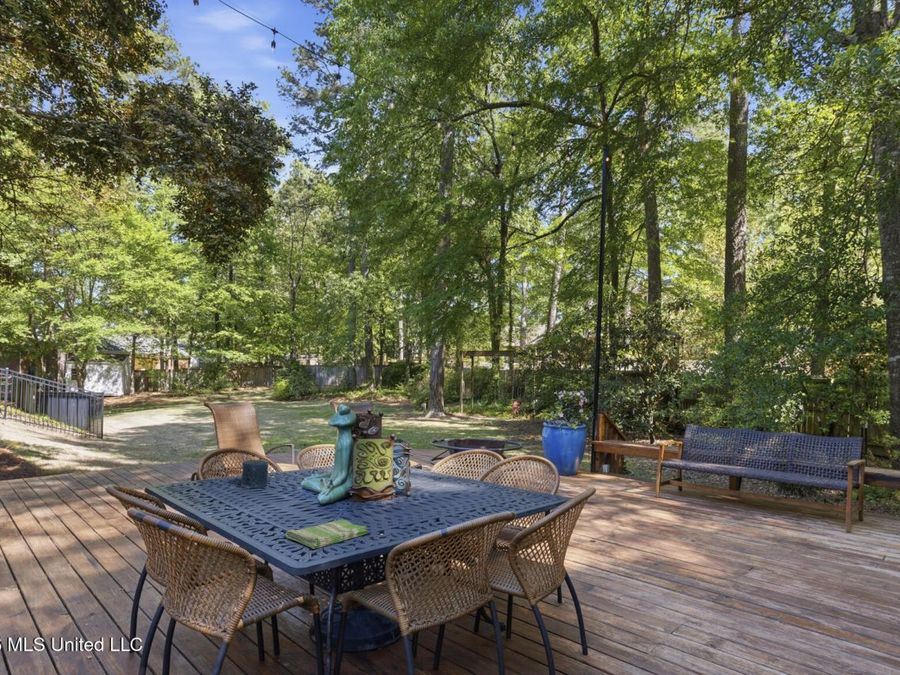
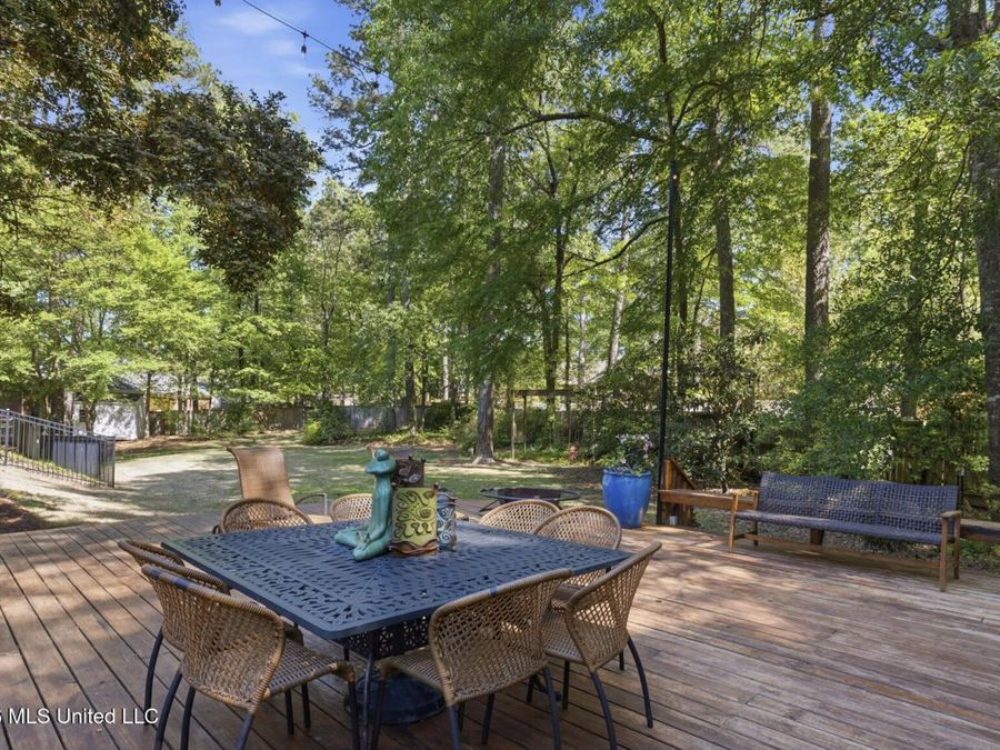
- dish towel [285,518,369,550]
- candle [241,459,269,489]
